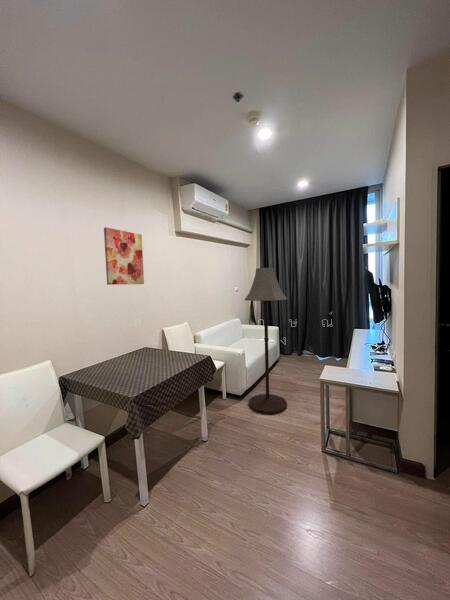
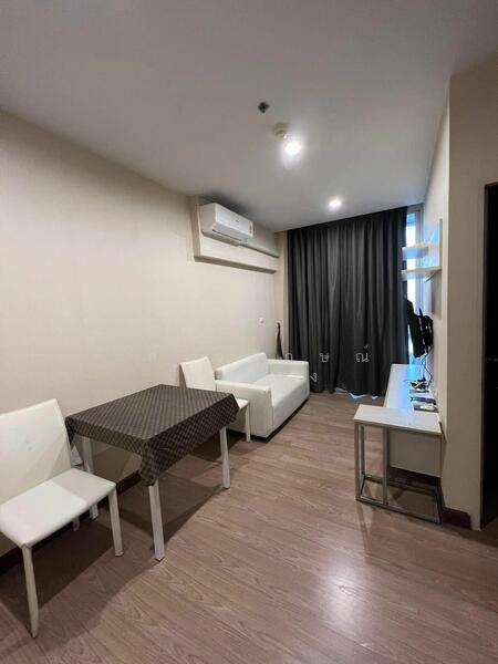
- wall art [103,226,145,286]
- floor lamp [244,267,288,415]
